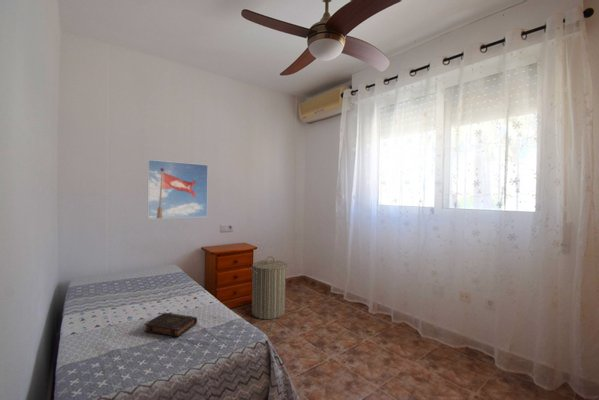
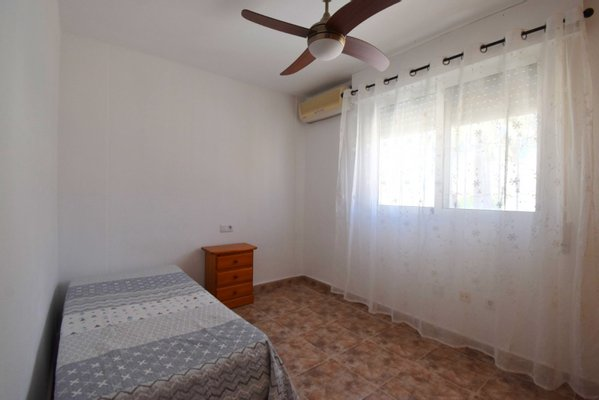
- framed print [147,159,209,220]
- laundry hamper [249,255,288,320]
- book [143,311,198,338]
